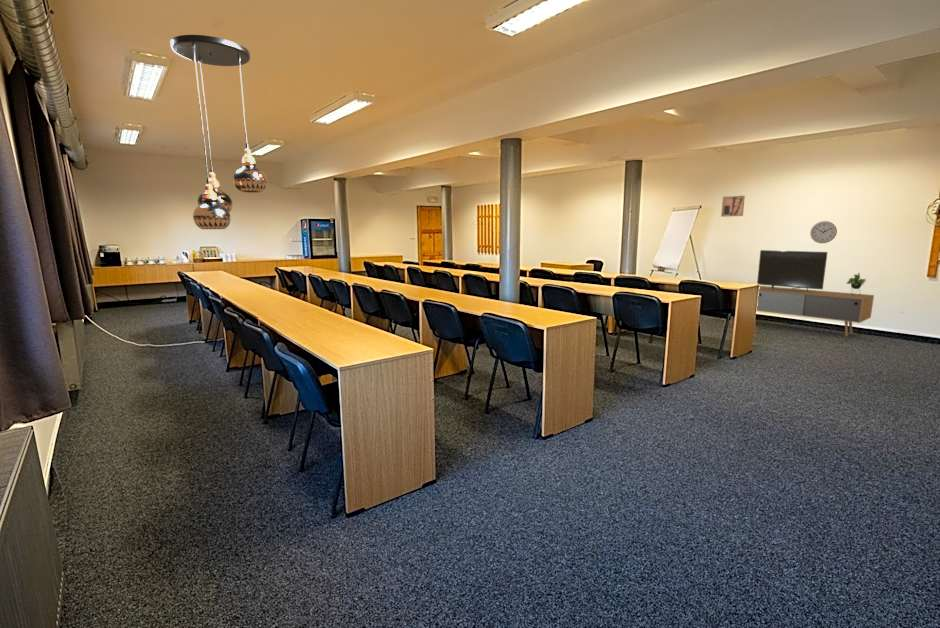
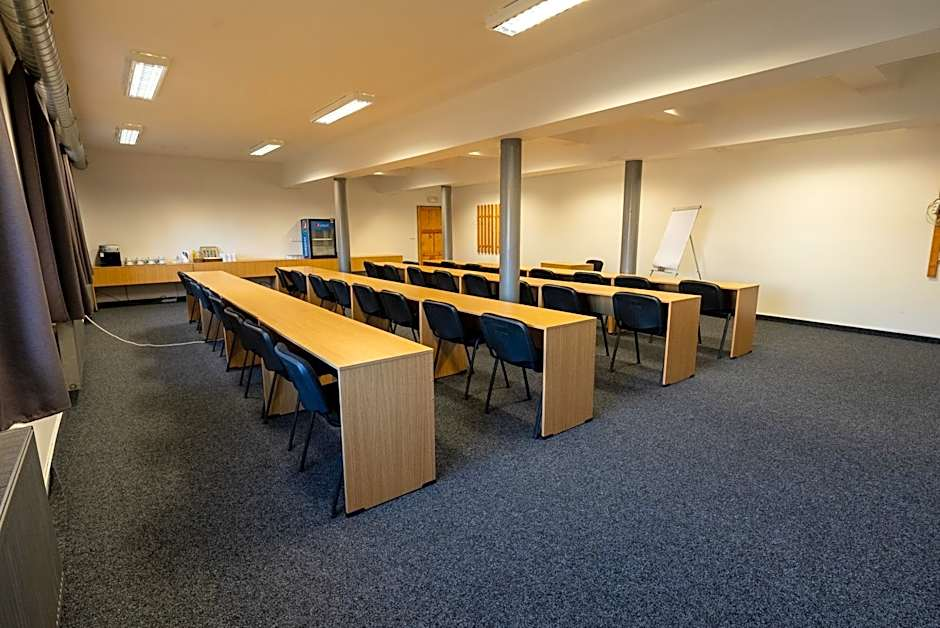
- wall art [720,195,746,218]
- light fixture [169,34,268,230]
- media console [756,249,875,337]
- wall clock [809,220,838,244]
